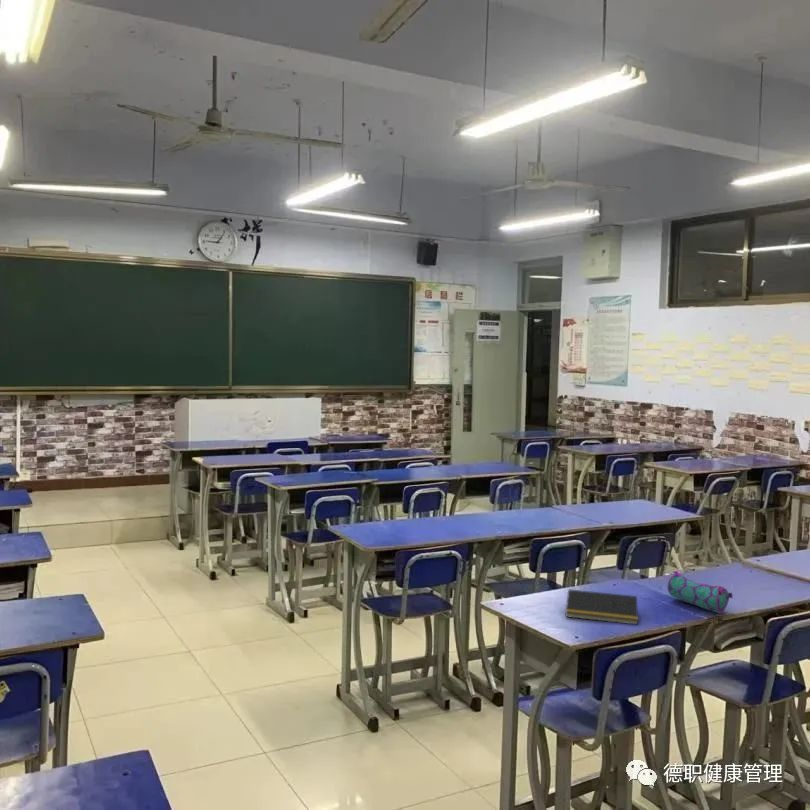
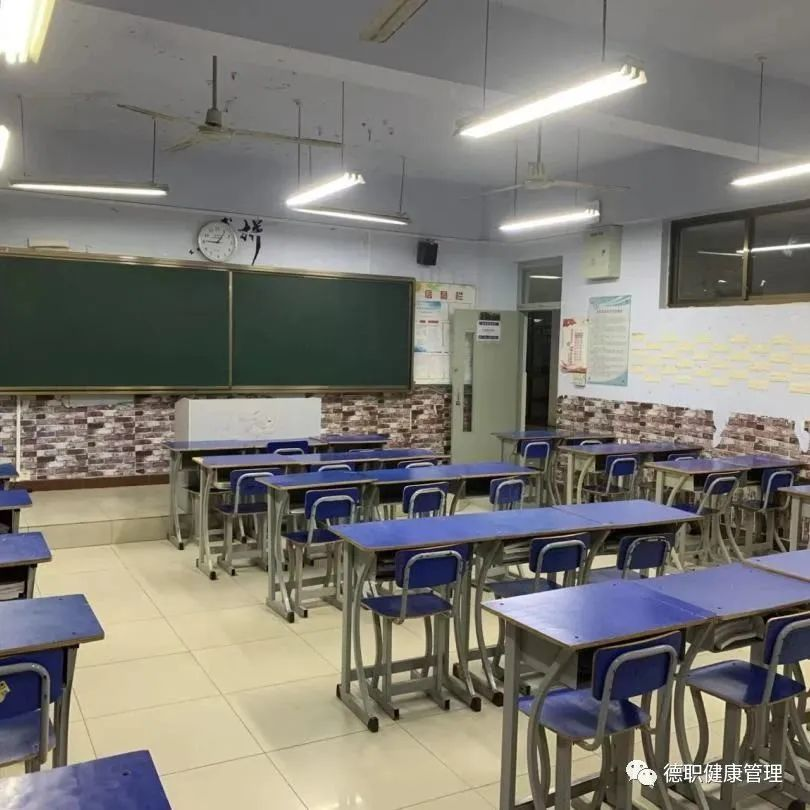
- pencil case [666,570,734,615]
- notepad [564,588,639,625]
